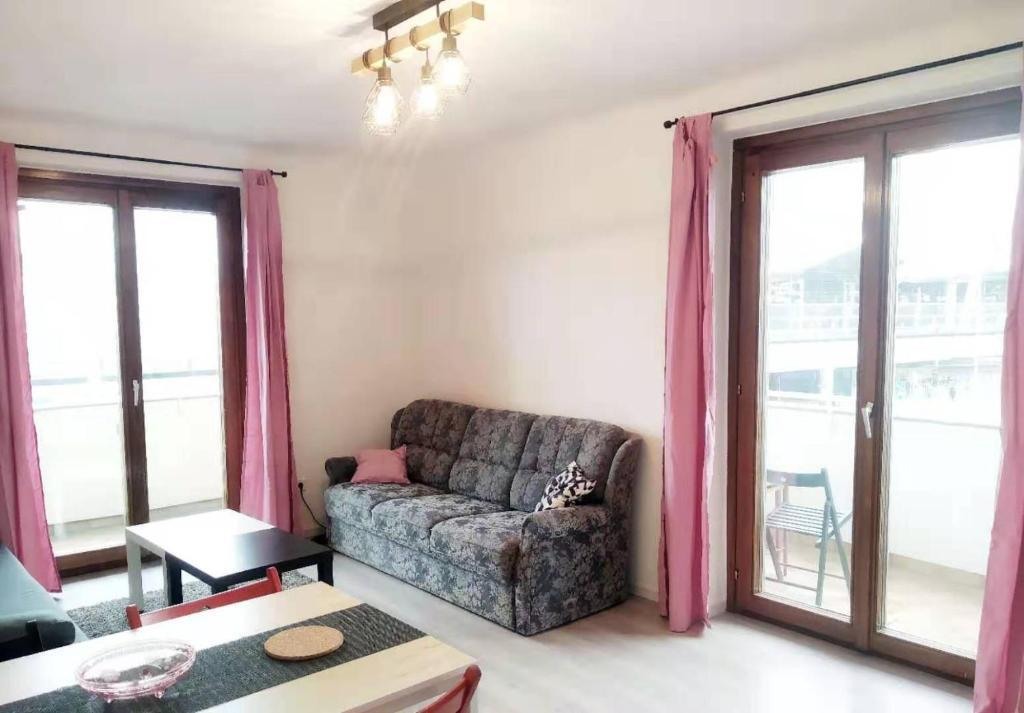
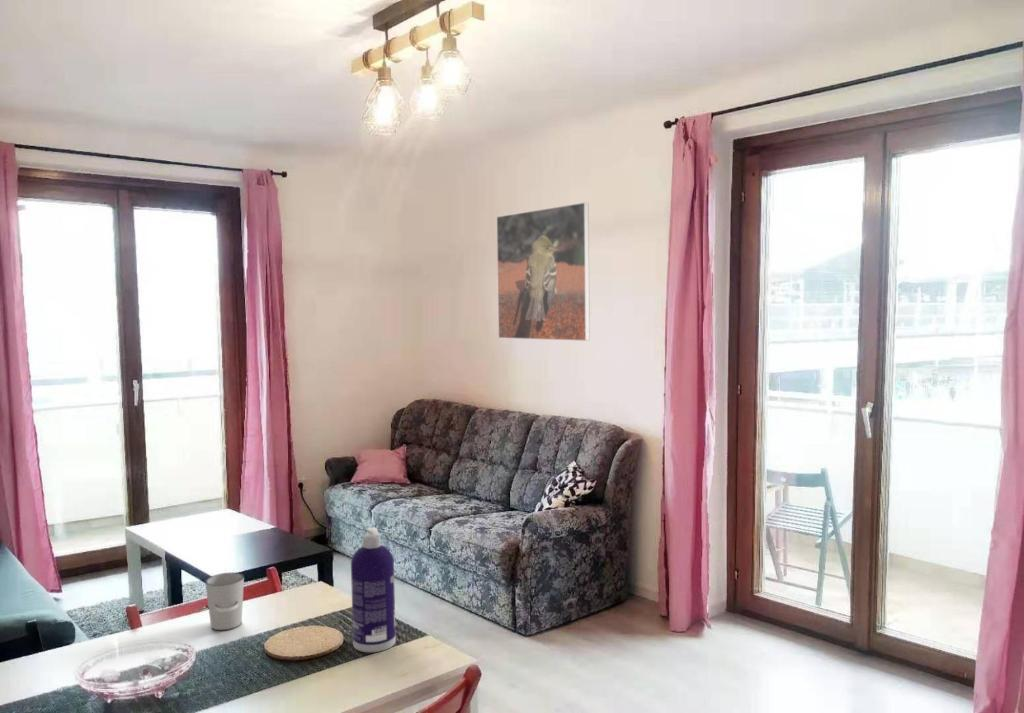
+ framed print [496,201,591,342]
+ cup [204,572,245,631]
+ spray bottle [350,527,397,653]
